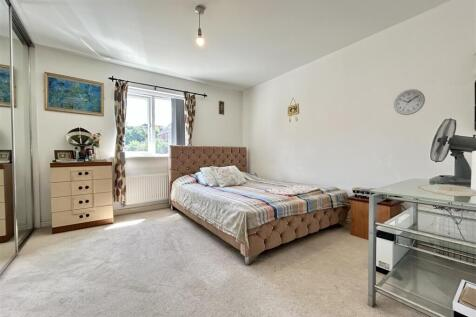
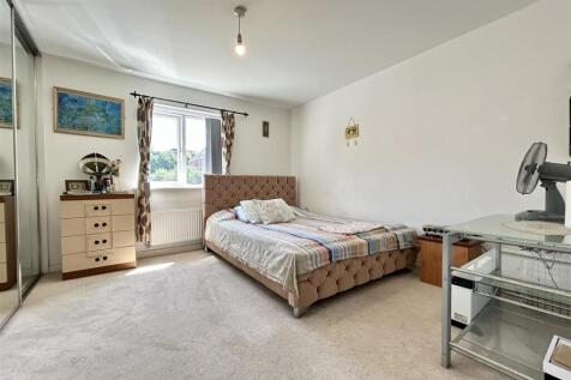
- wall clock [393,88,426,116]
